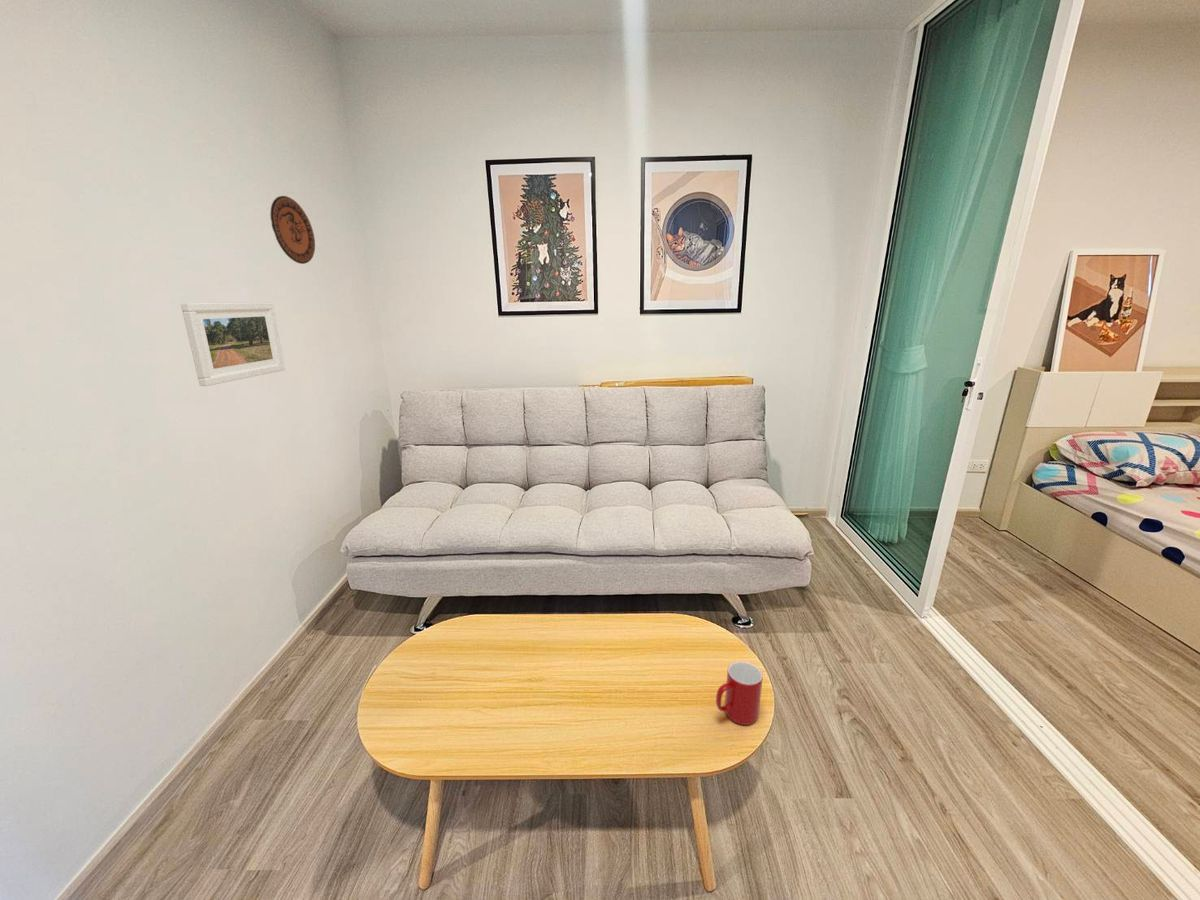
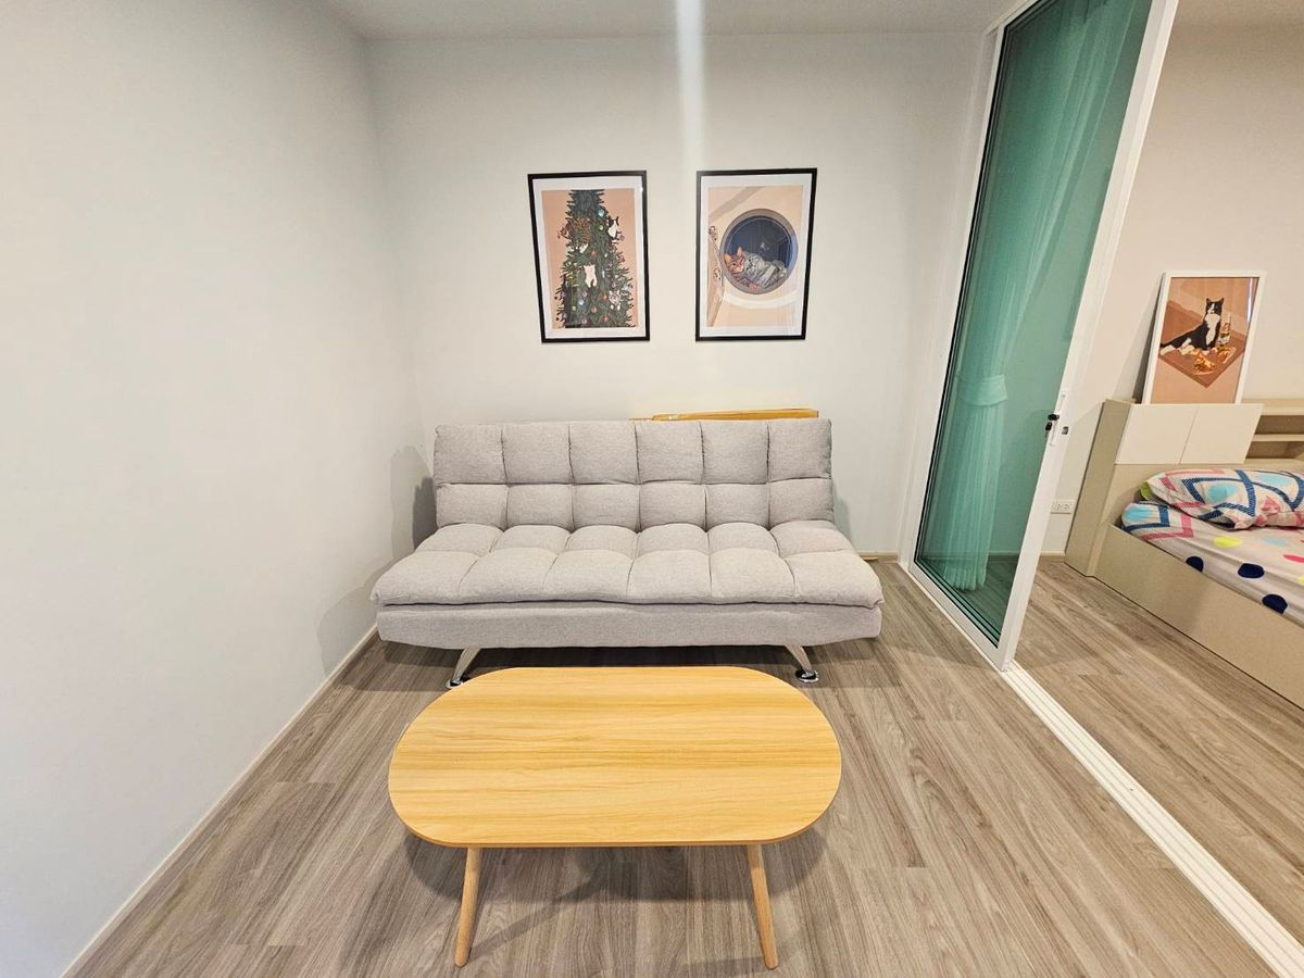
- decorative plate [269,195,316,265]
- cup [715,660,764,726]
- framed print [180,301,286,387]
